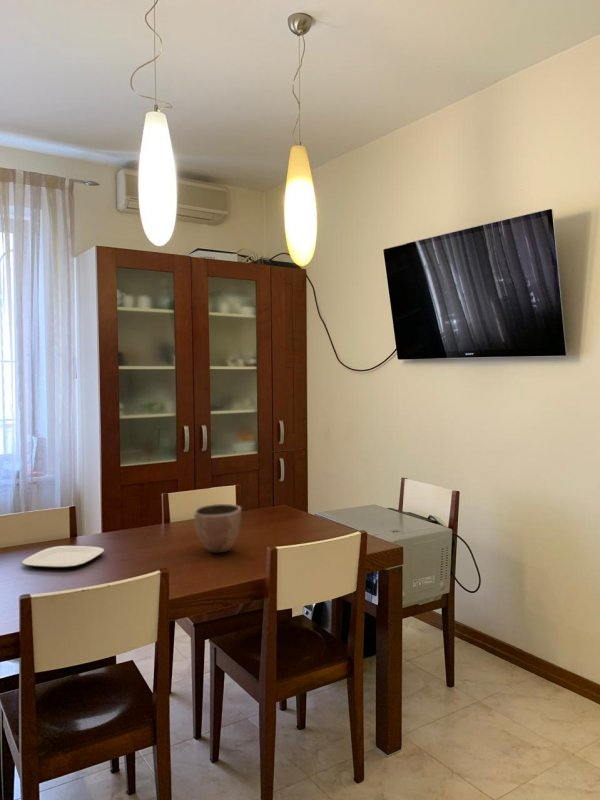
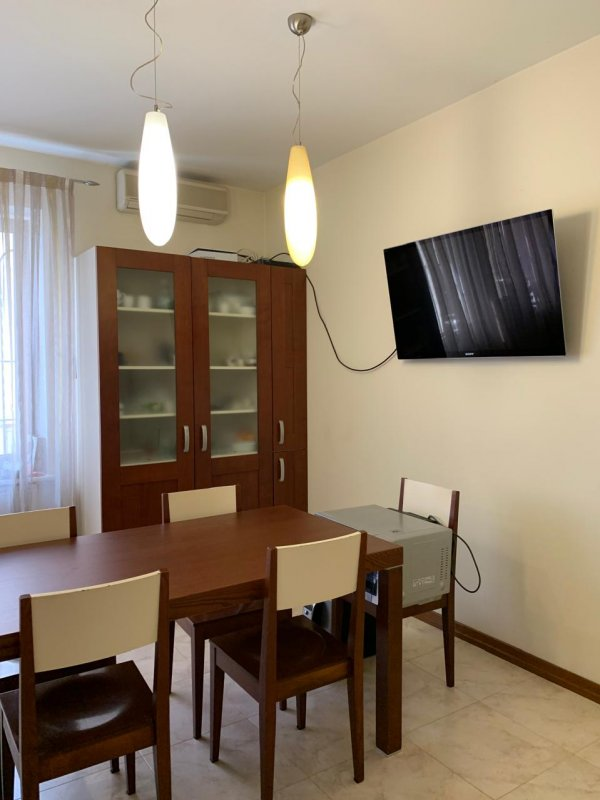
- decorative bowl [193,503,242,554]
- plate [21,545,105,569]
